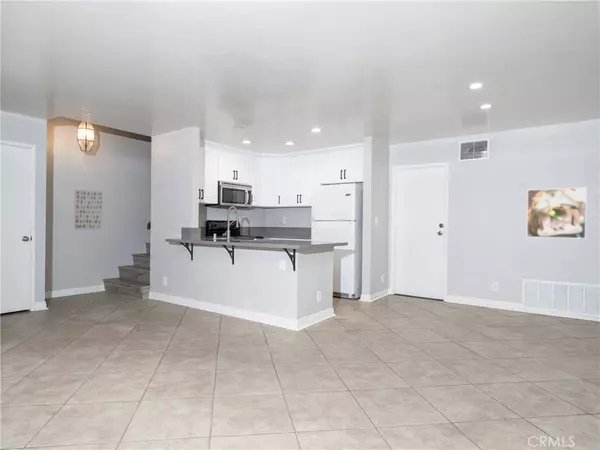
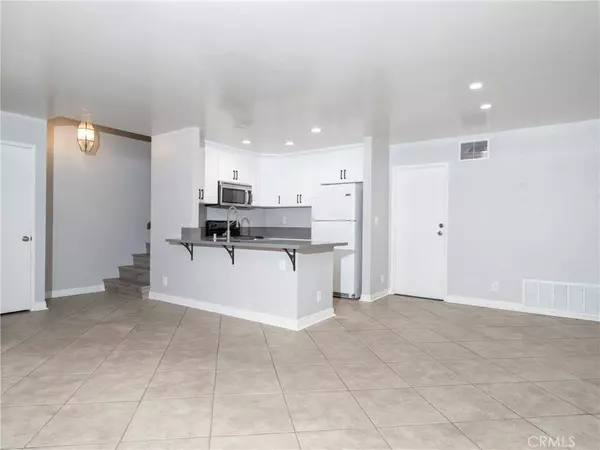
- wall art [73,189,104,231]
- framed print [526,187,587,240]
